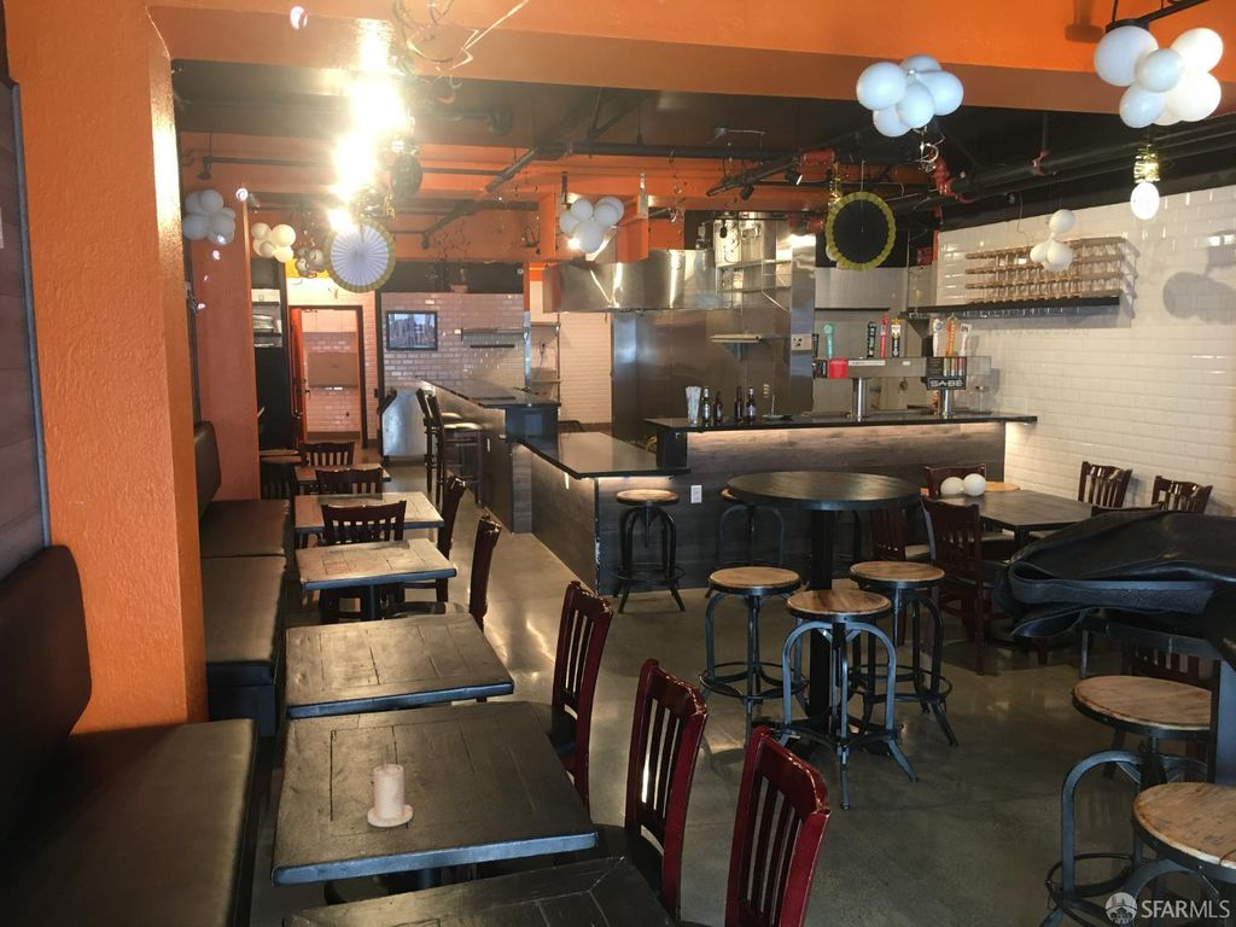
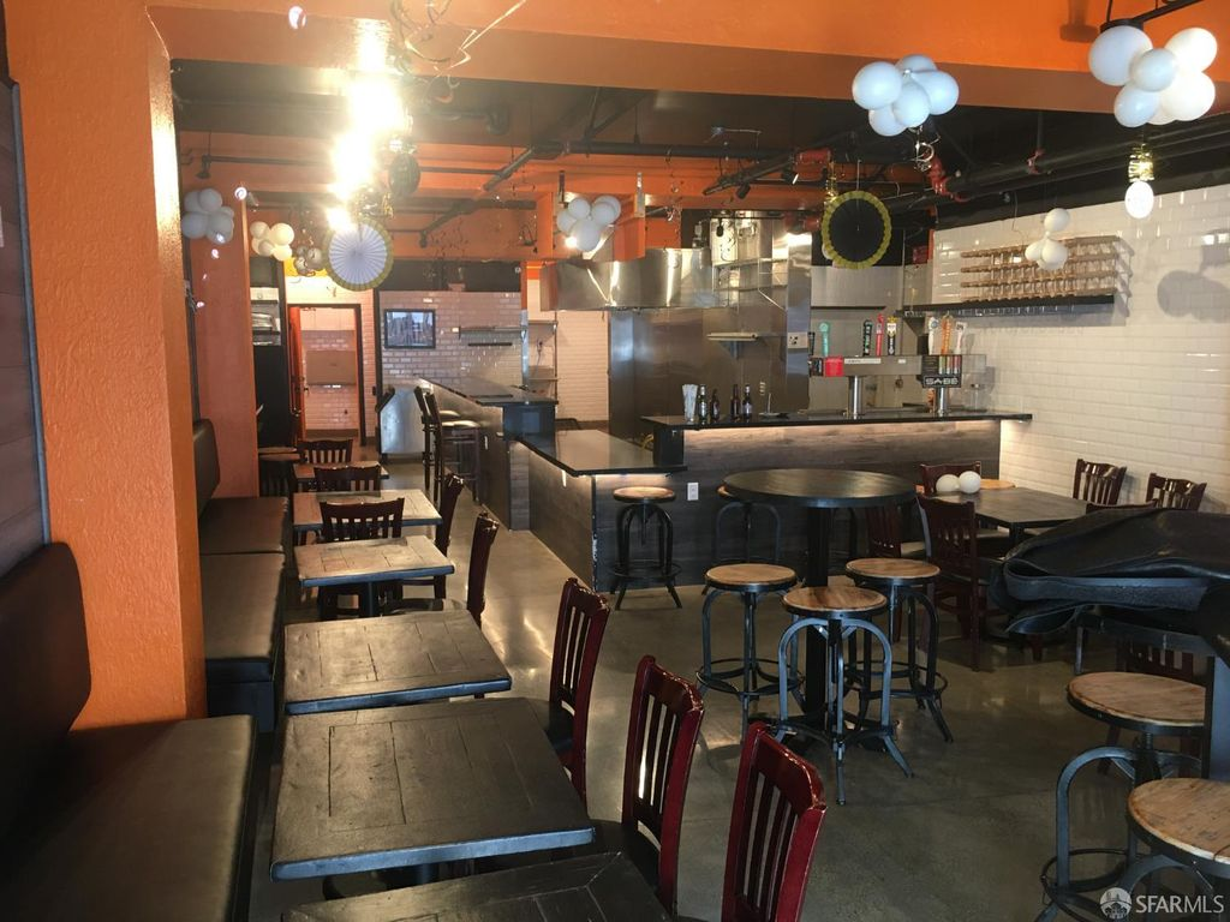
- candle [367,759,414,828]
